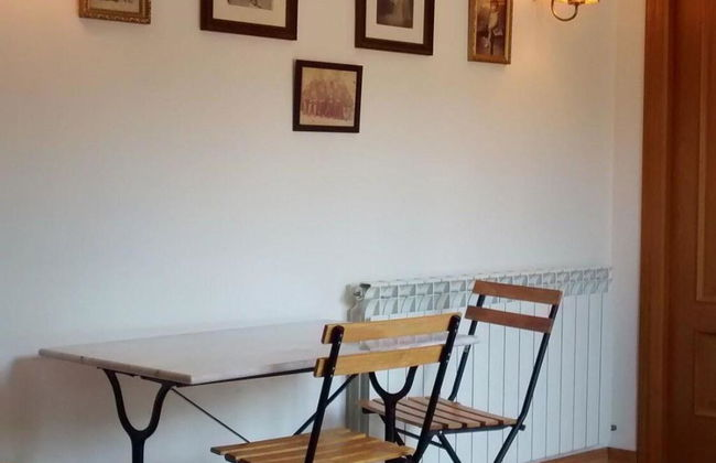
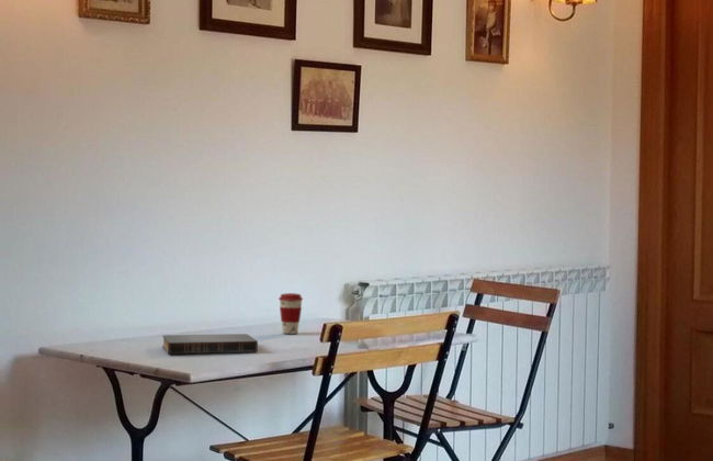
+ book [161,333,259,355]
+ coffee cup [278,292,304,335]
